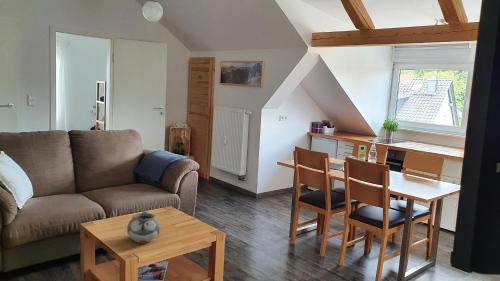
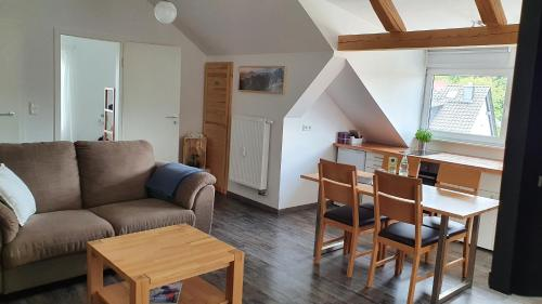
- teapot [126,210,161,245]
